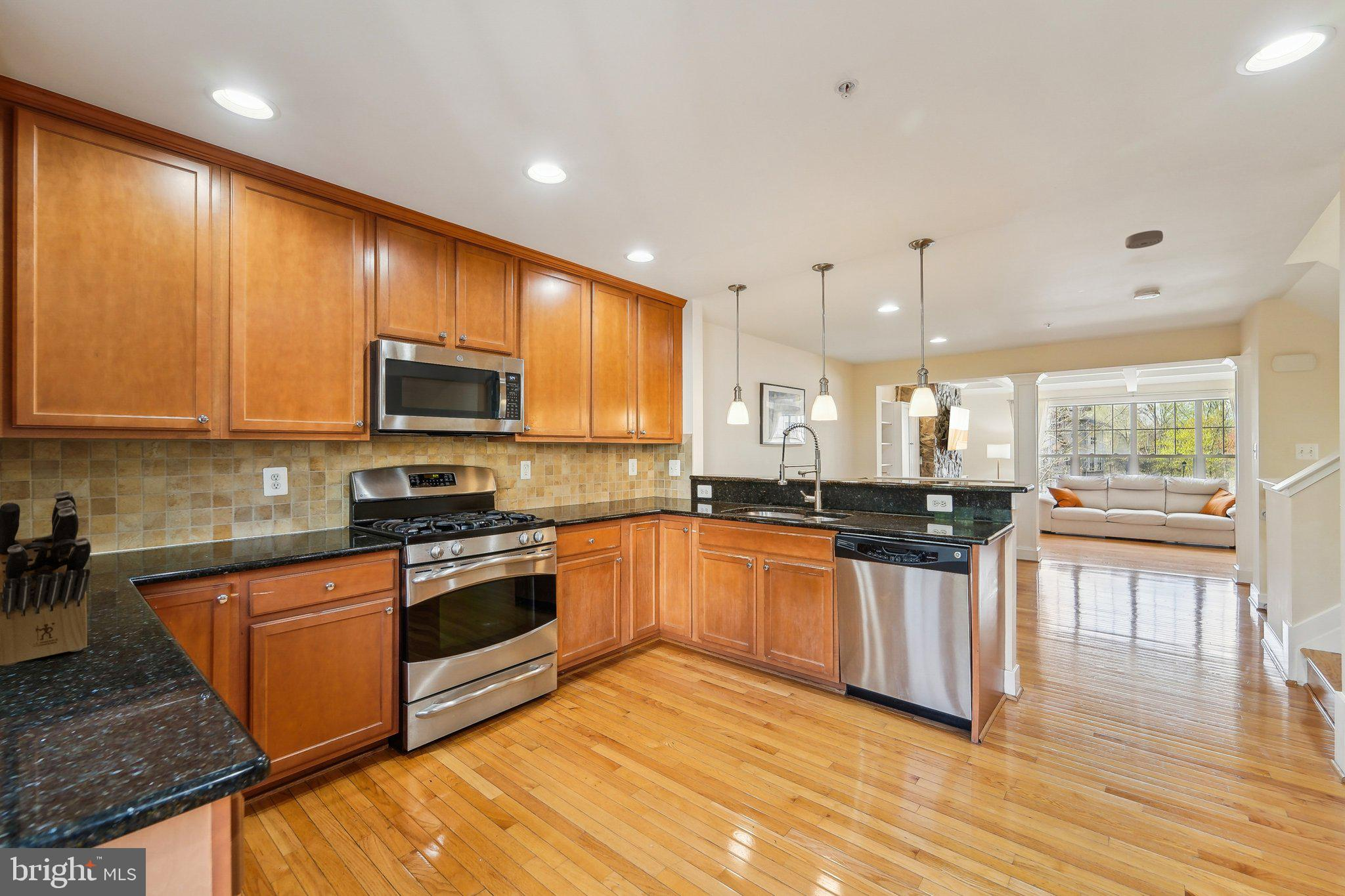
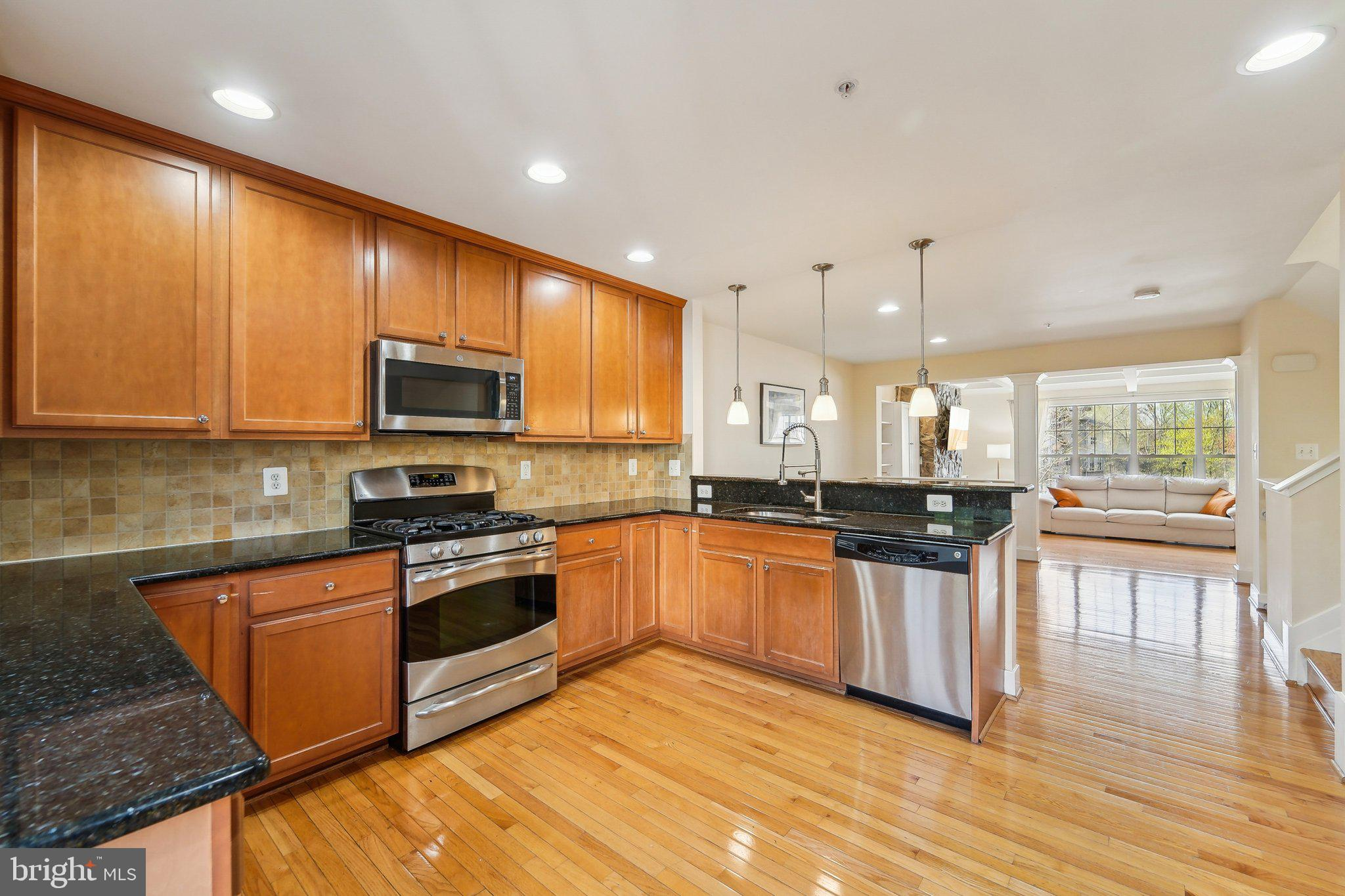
- smoke detector [1124,230,1164,249]
- knife block [0,490,91,666]
